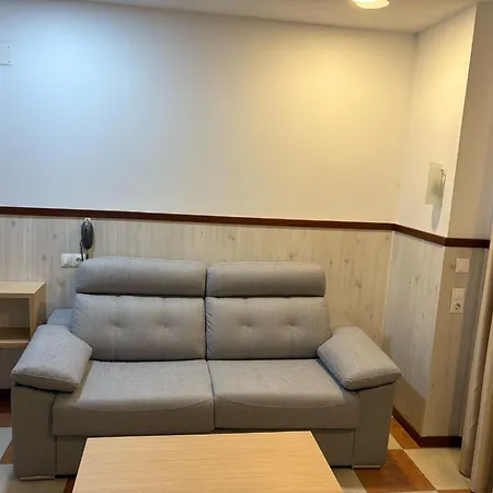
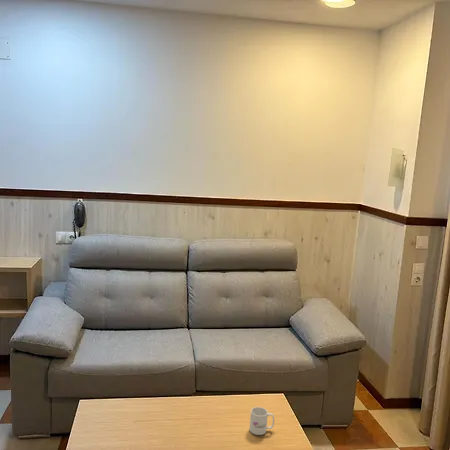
+ mug [249,406,275,436]
